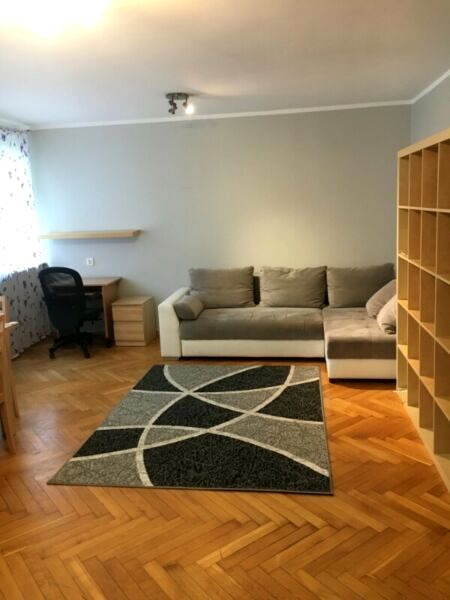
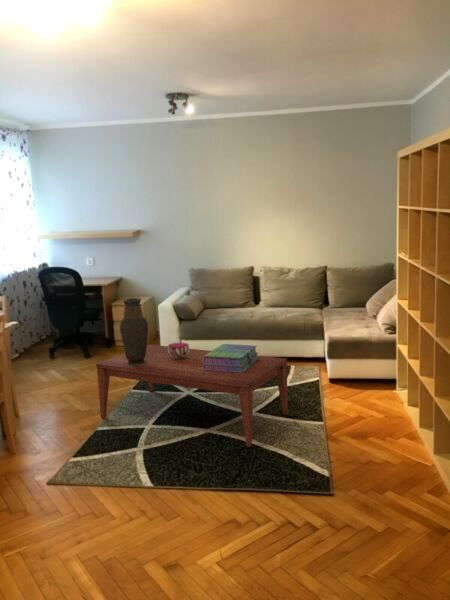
+ stack of books [203,343,259,373]
+ coffee table [95,344,289,448]
+ decorative bowl [167,342,190,359]
+ vase [118,297,149,366]
